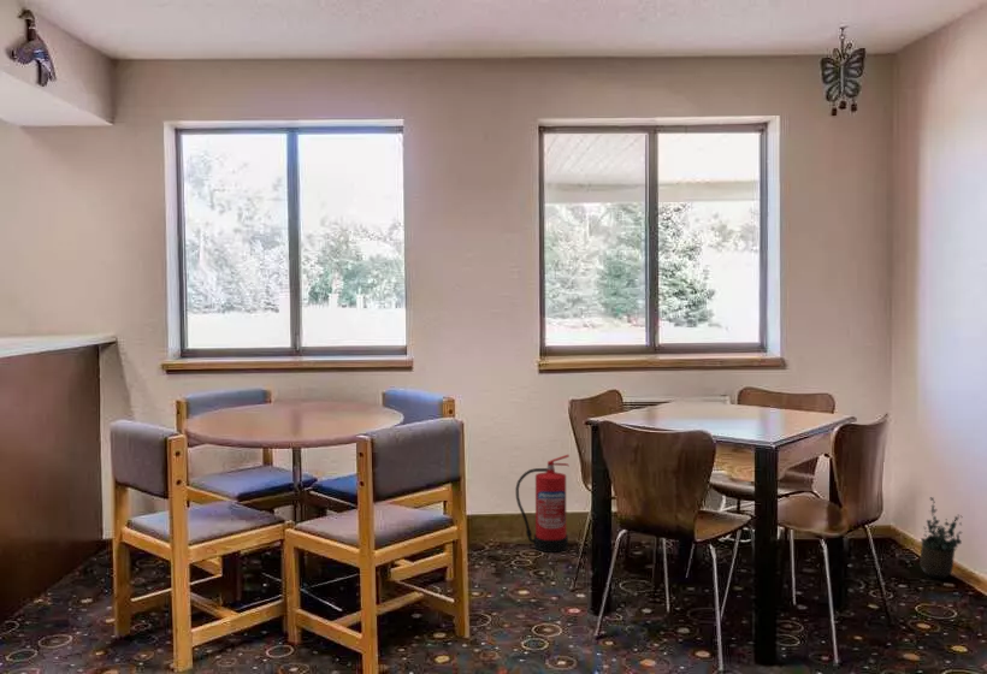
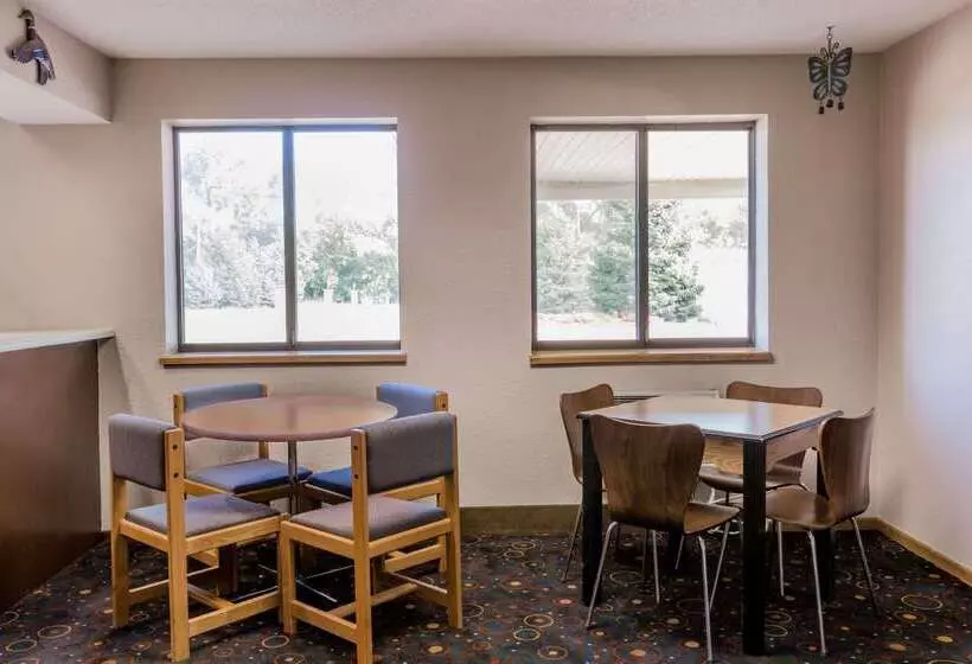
- potted plant [918,496,963,579]
- fire extinguisher [514,454,571,554]
